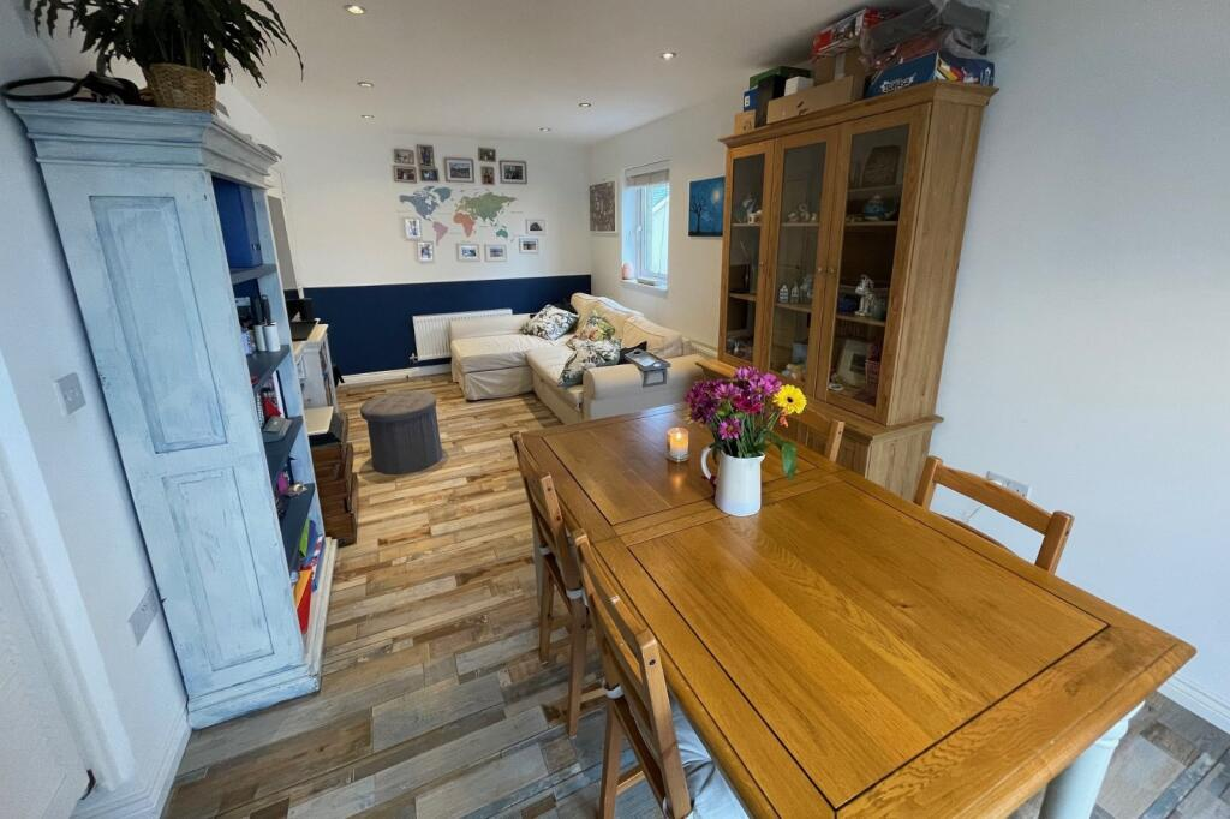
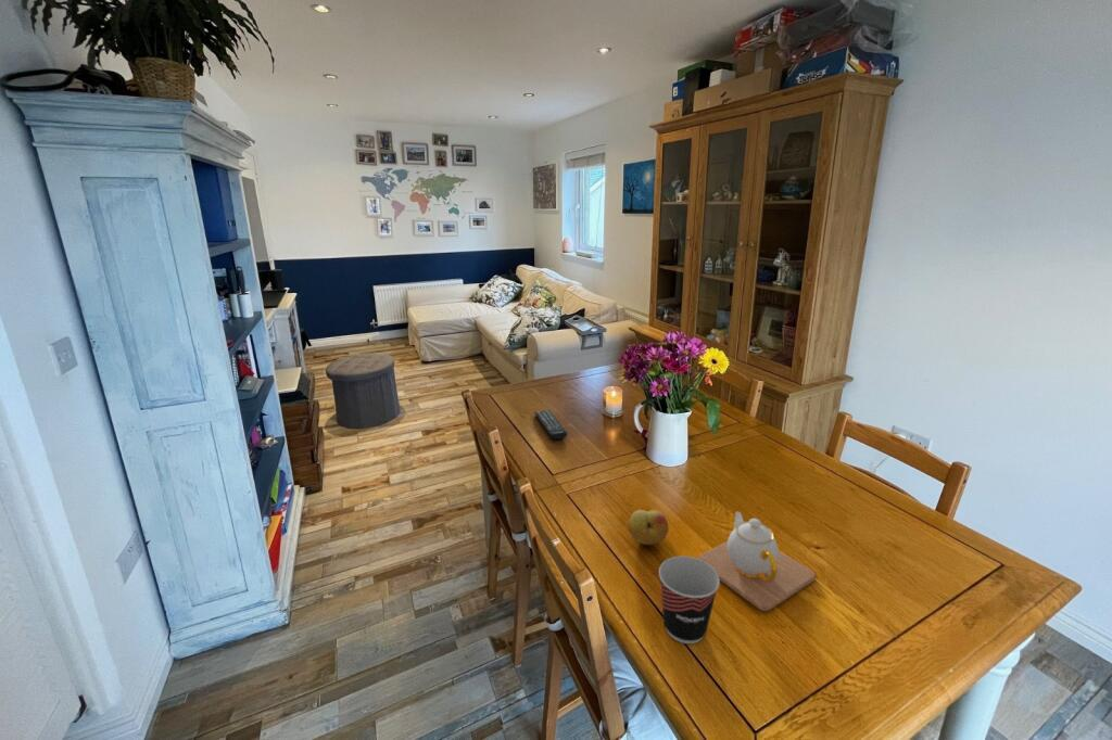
+ cup [658,556,721,645]
+ remote control [533,409,568,441]
+ teapot [696,511,817,612]
+ fruit [628,509,669,546]
